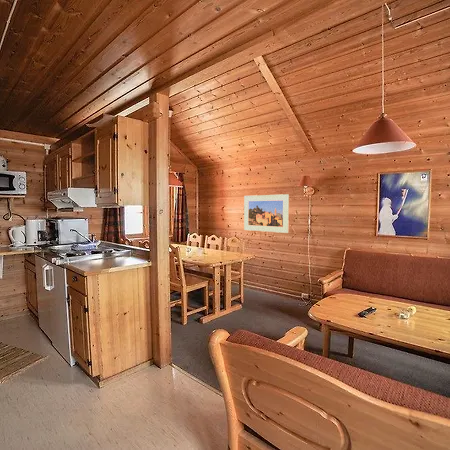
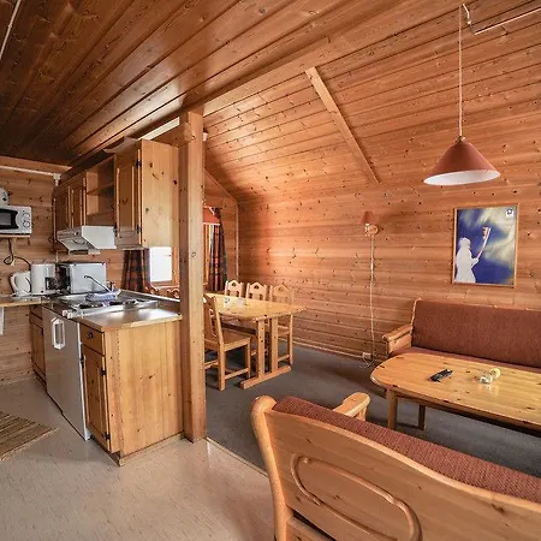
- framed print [243,193,290,234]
